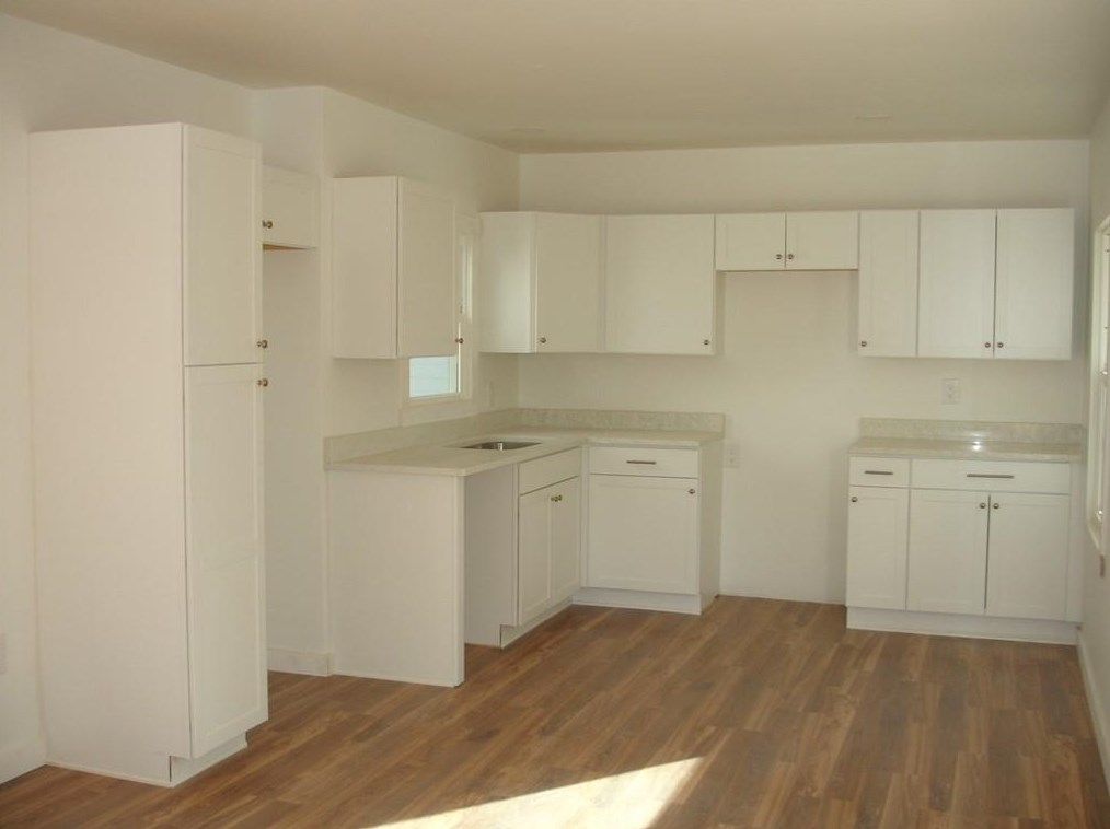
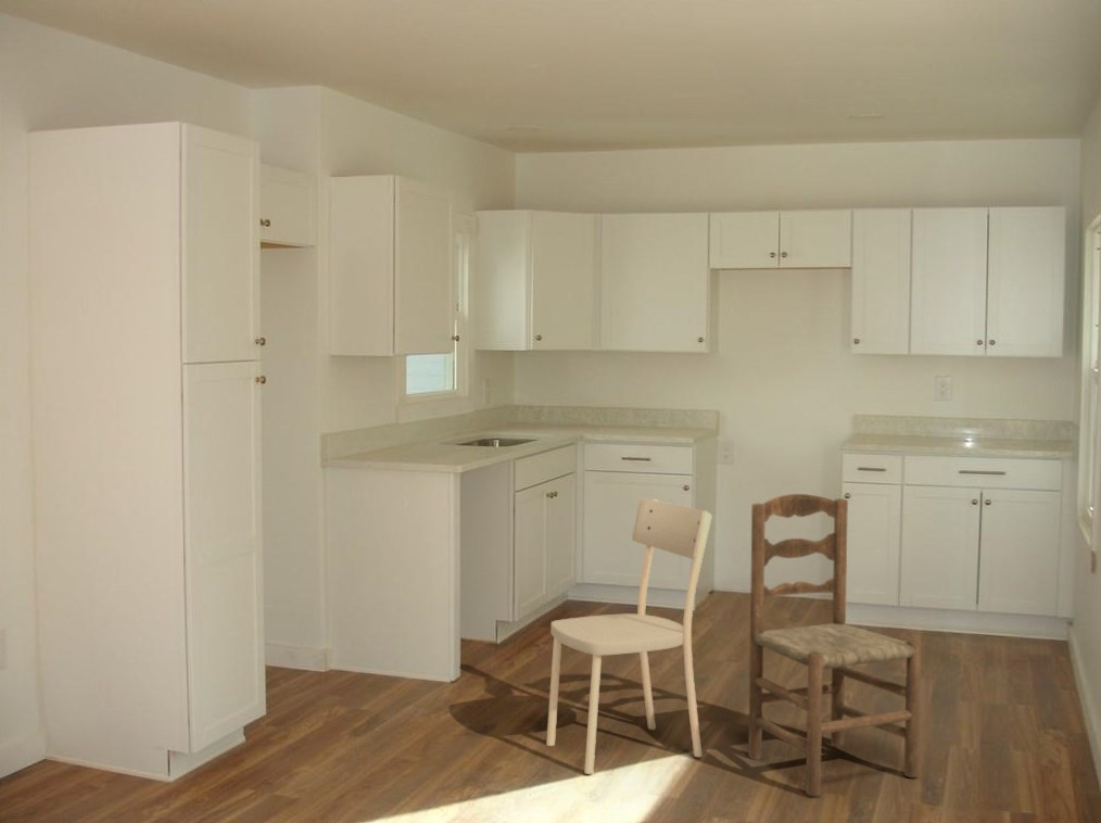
+ dining chair [545,498,713,775]
+ dining chair [747,493,922,797]
